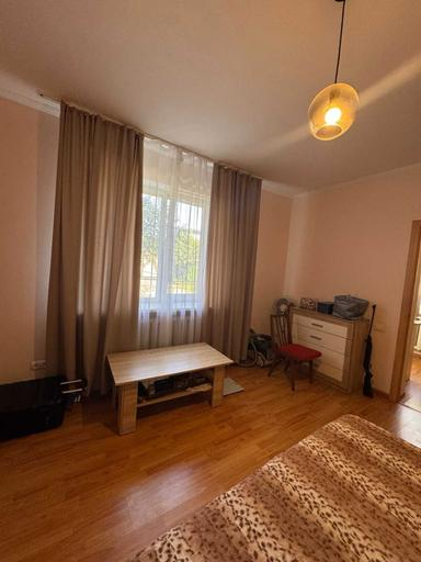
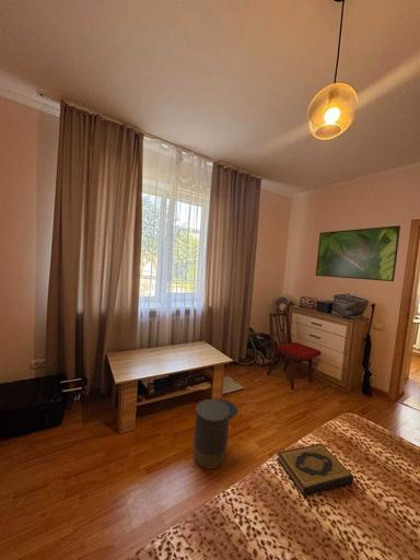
+ hardback book [276,443,354,497]
+ trash can [192,398,238,470]
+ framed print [315,224,401,282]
